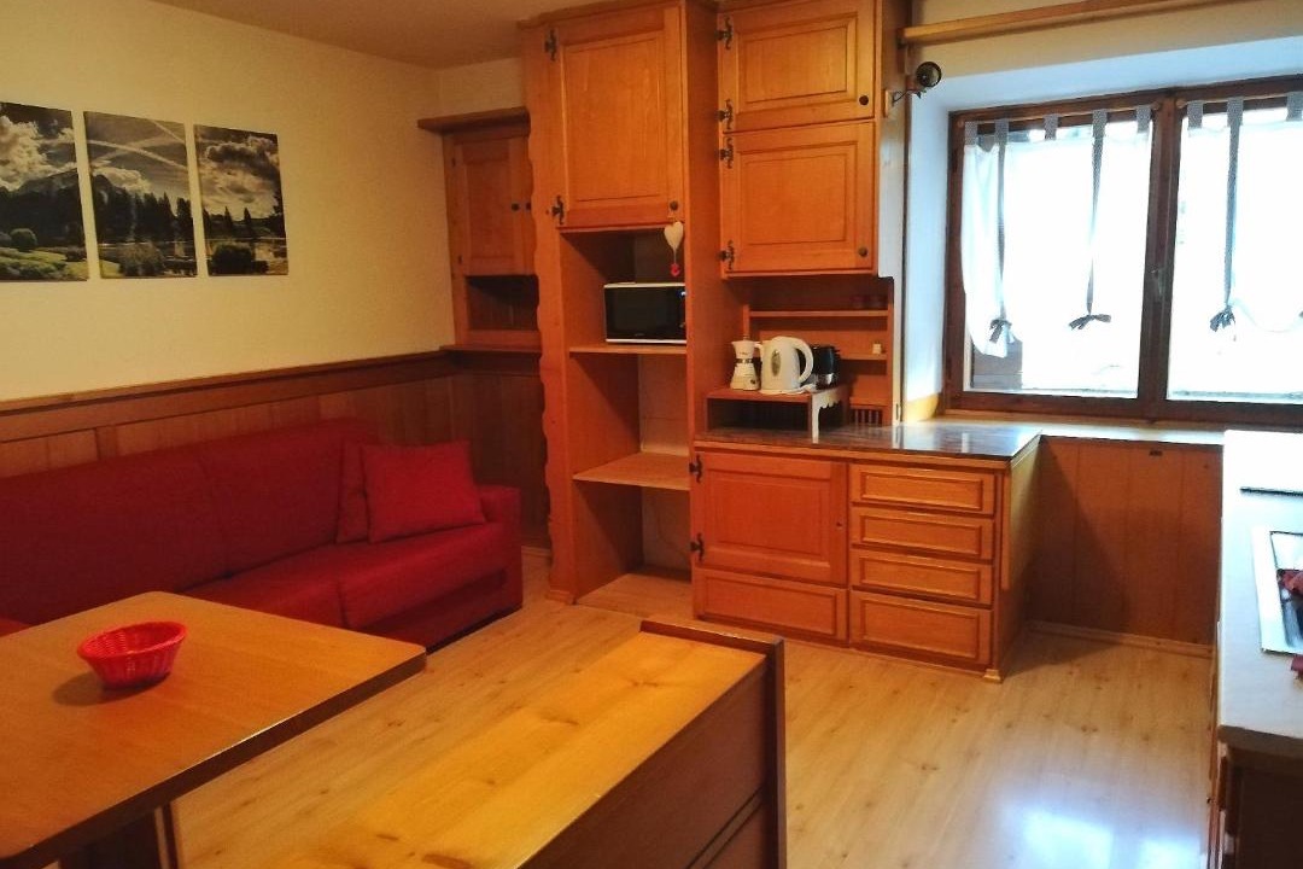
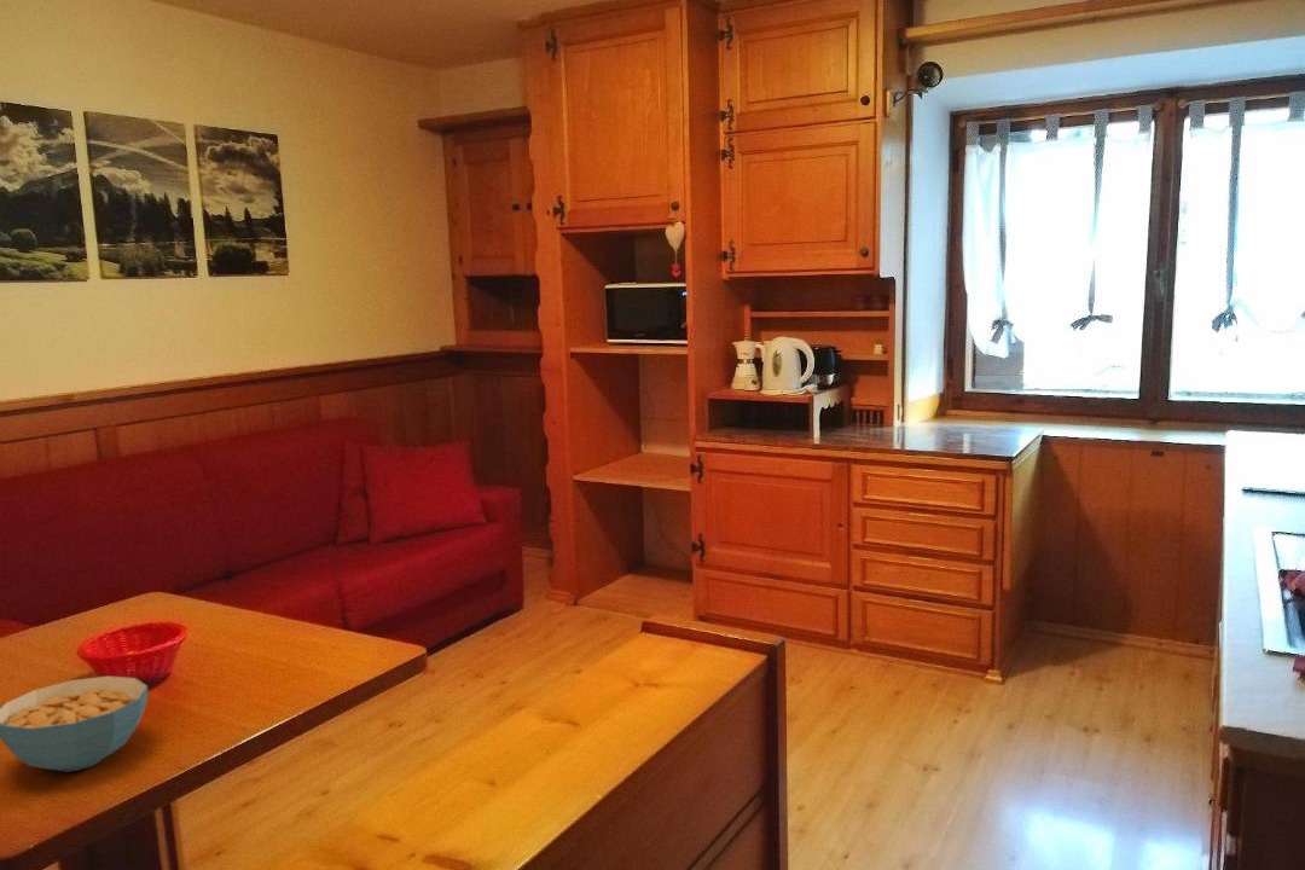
+ cereal bowl [0,674,149,773]
